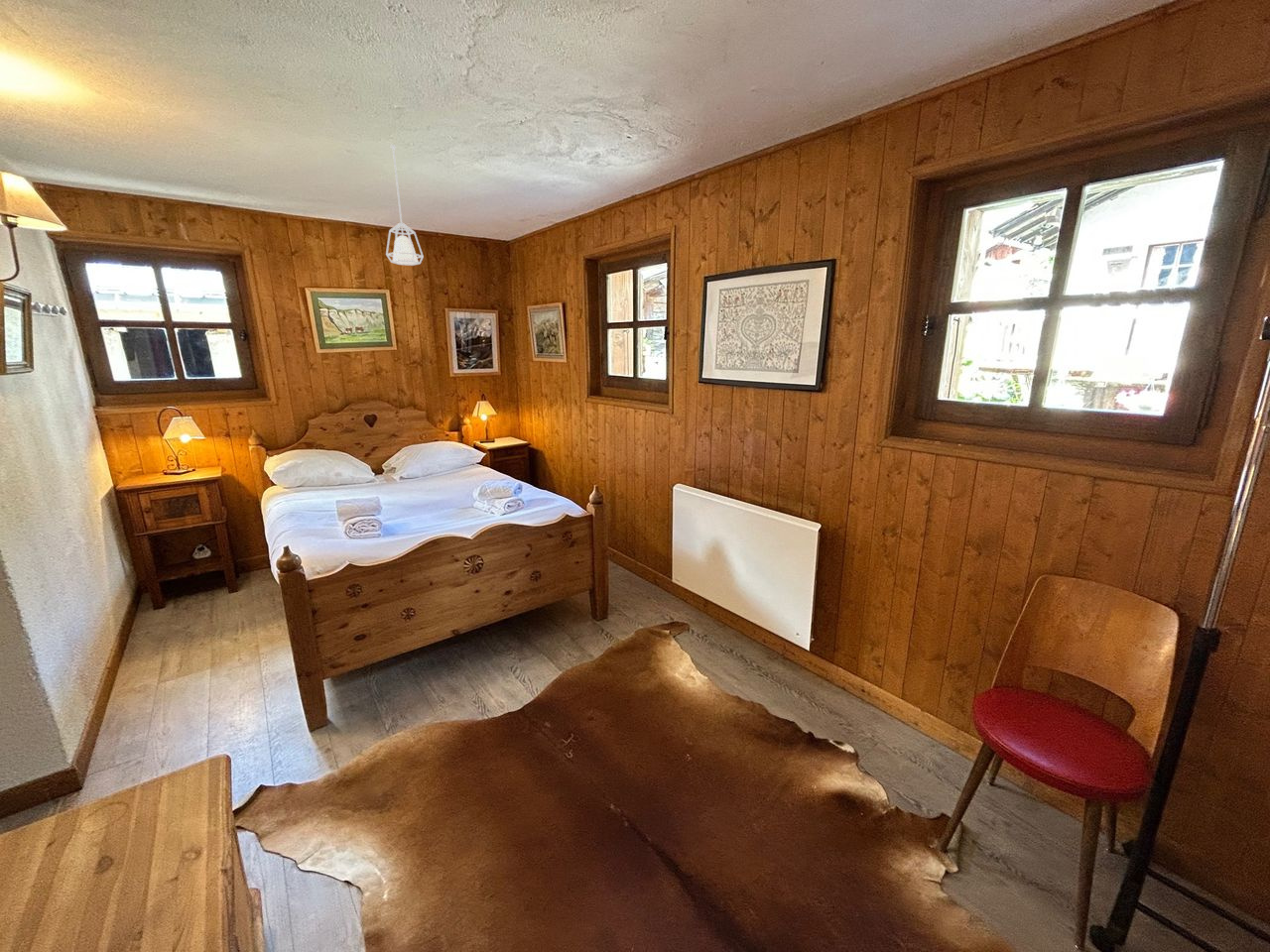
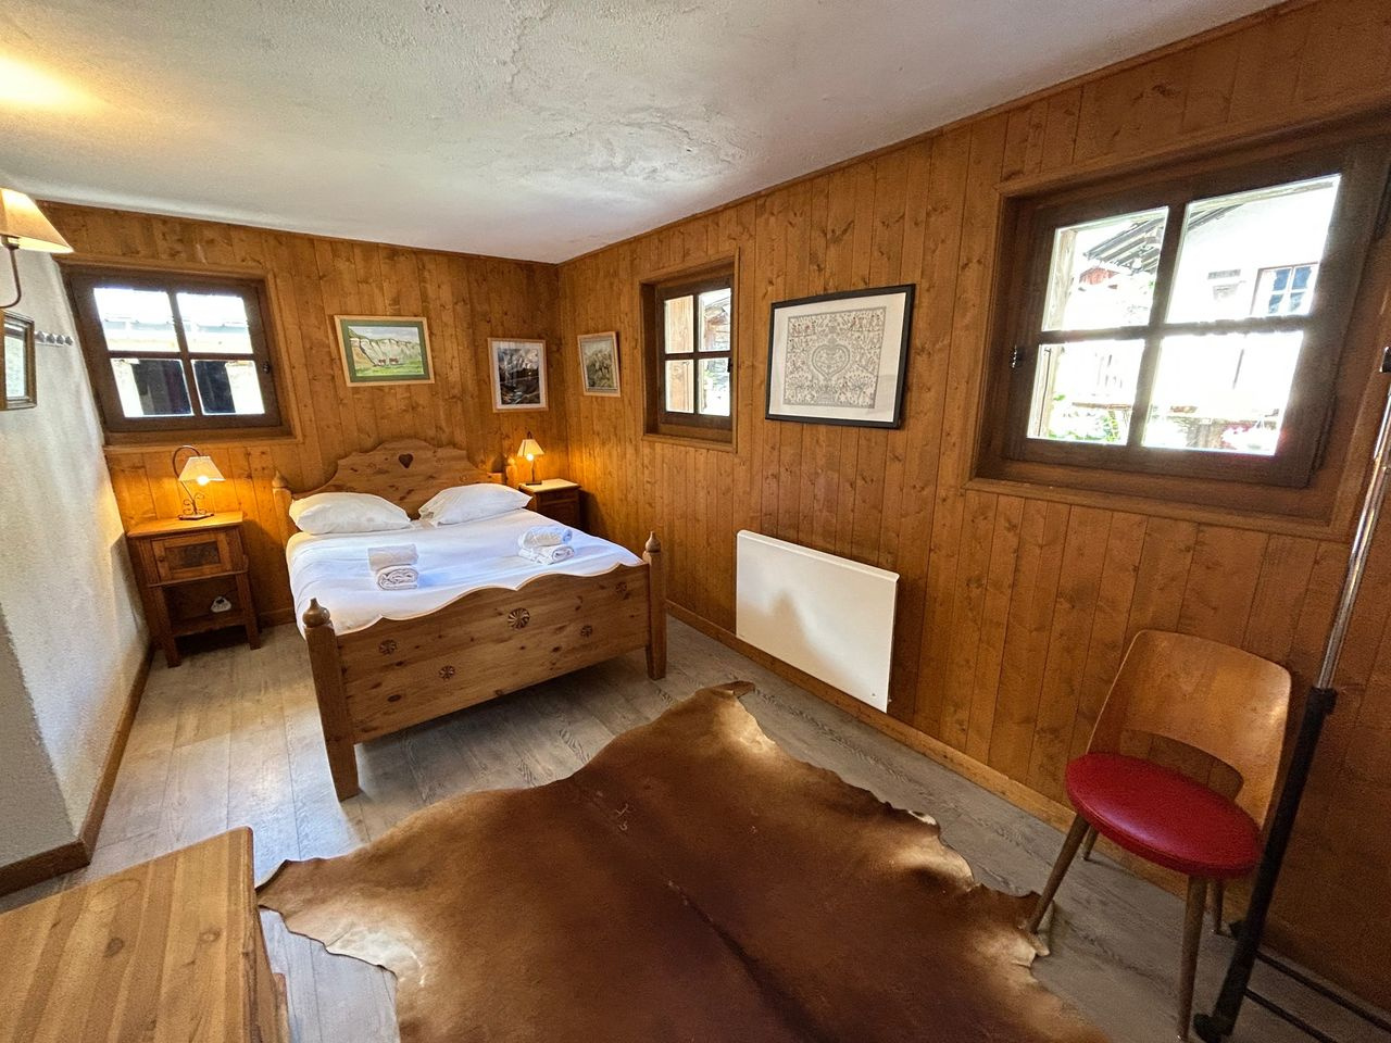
- pendant lamp [385,144,425,267]
